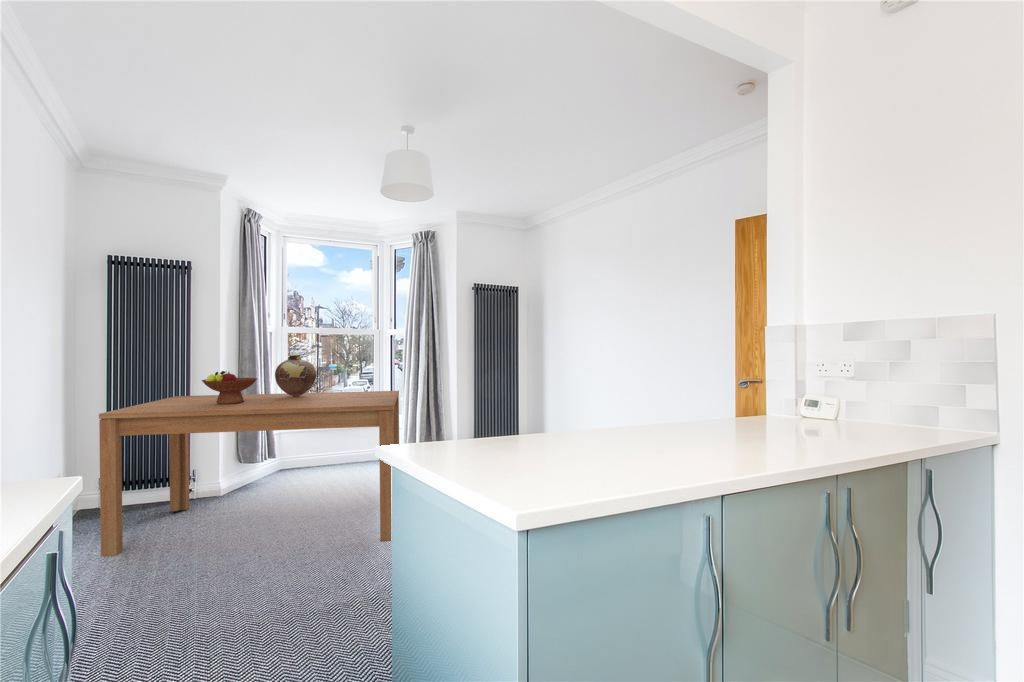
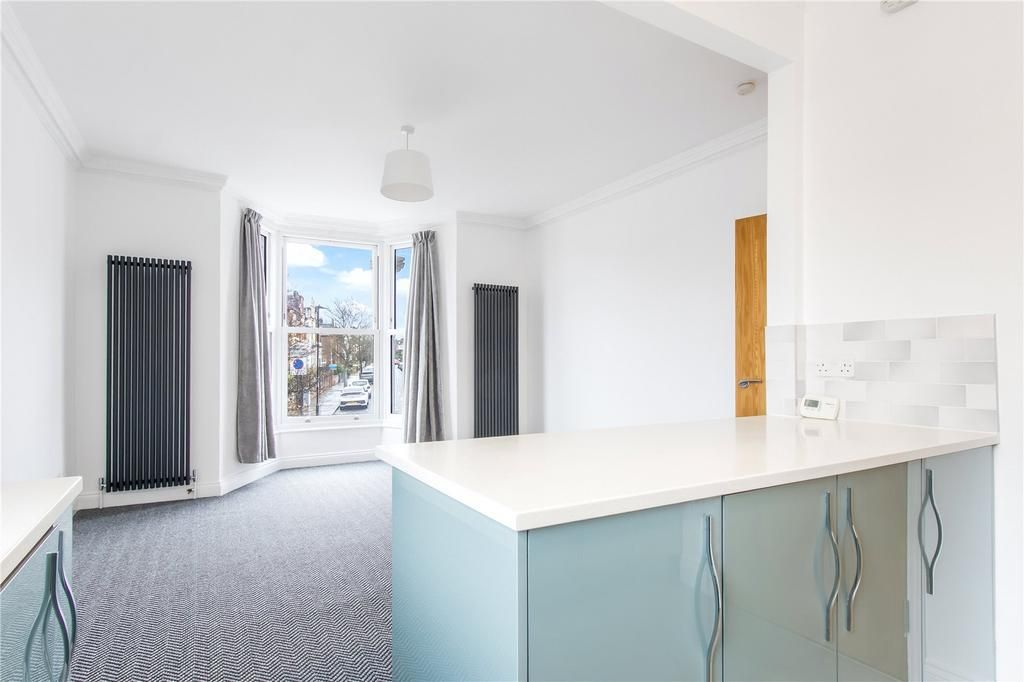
- vase [274,353,317,397]
- fruit bowl [201,370,258,404]
- dining table [98,390,400,558]
